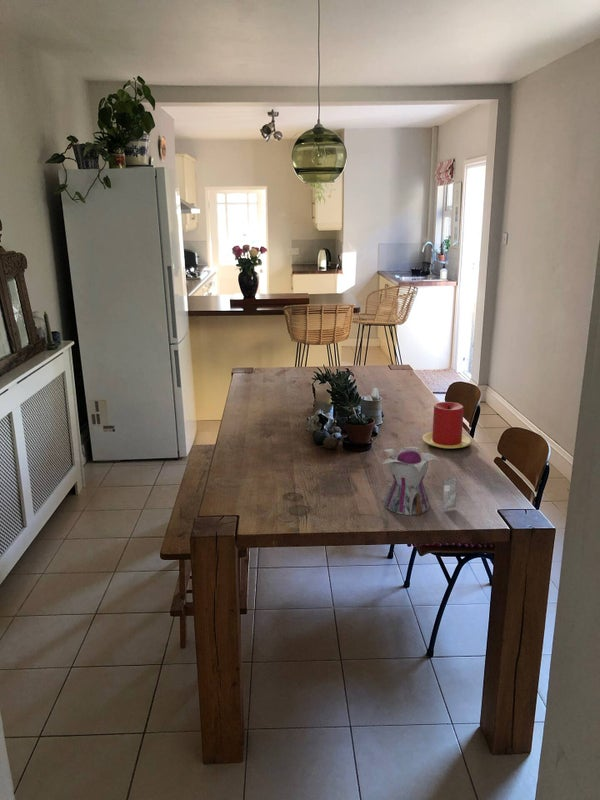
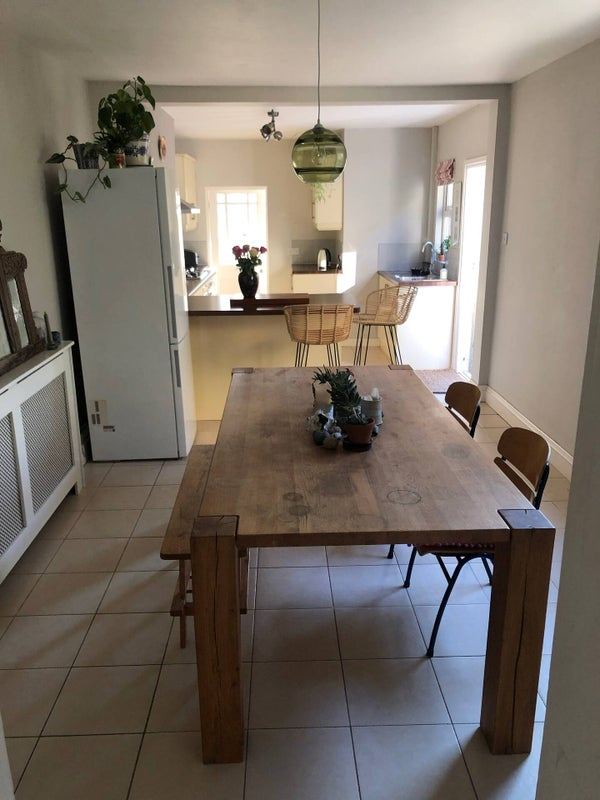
- candle [422,401,472,450]
- teapot [382,445,458,516]
